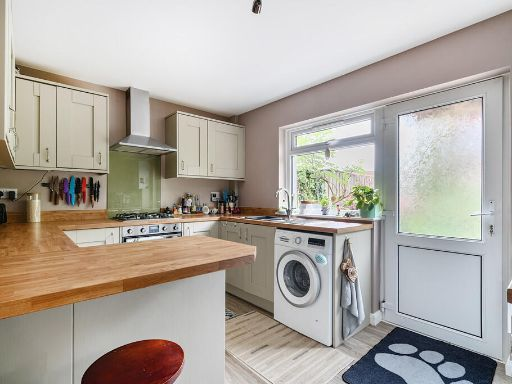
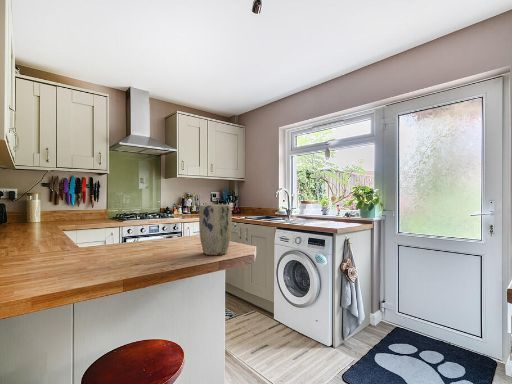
+ plant pot [198,203,233,256]
